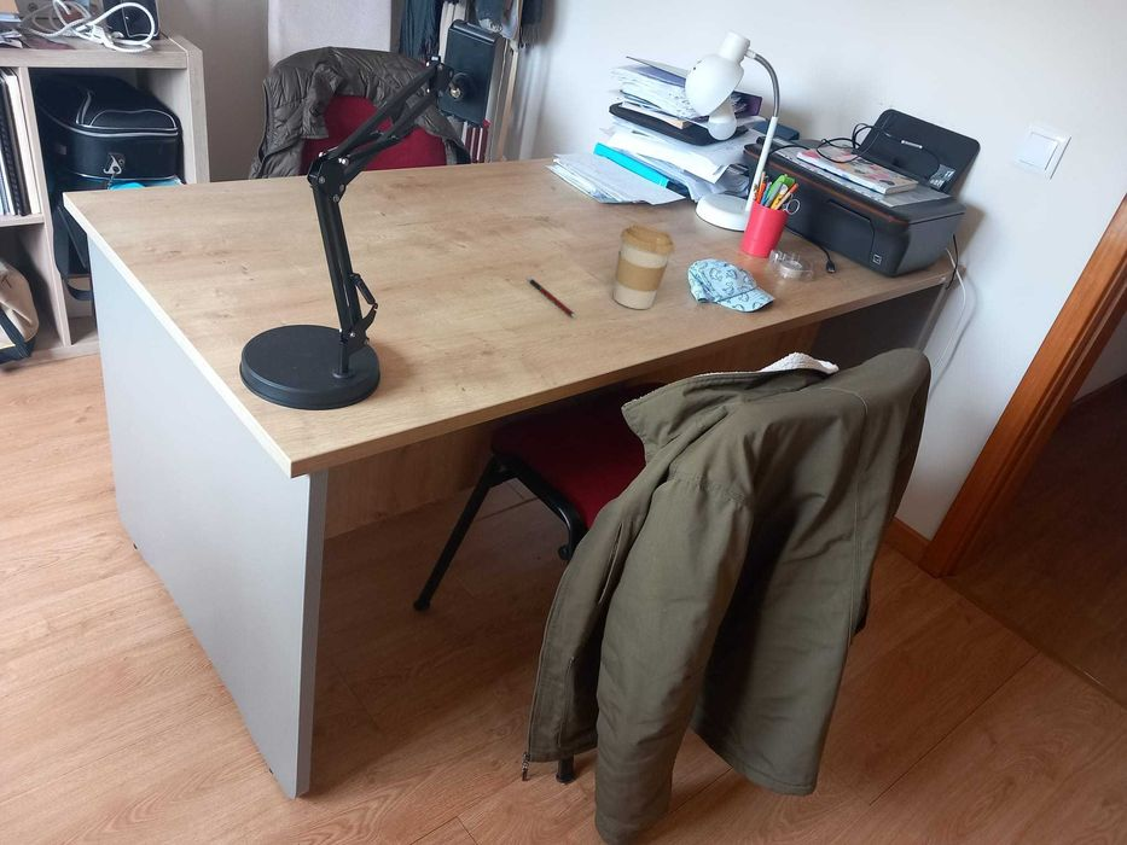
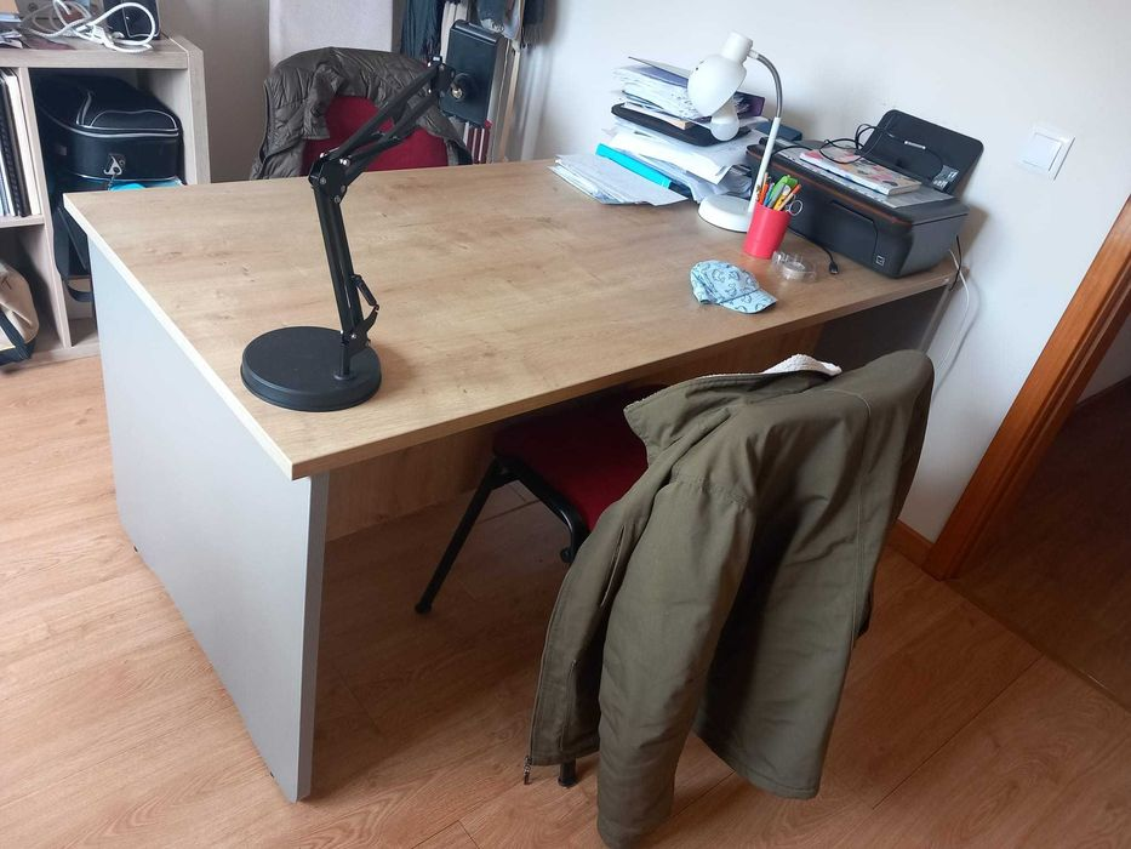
- pen [525,275,576,319]
- coffee cup [612,223,676,310]
